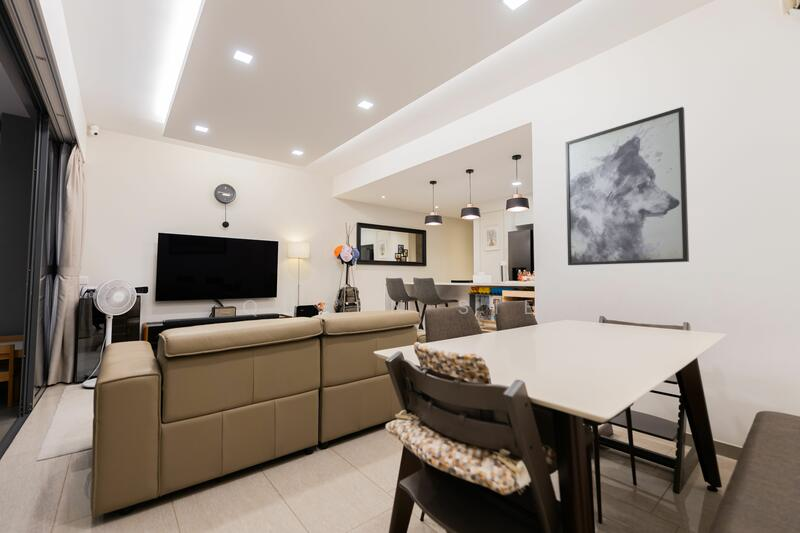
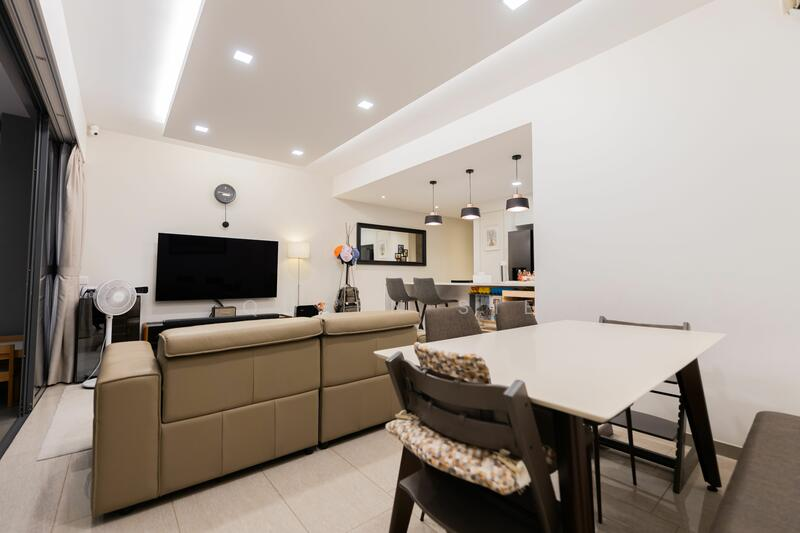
- wall art [565,106,690,266]
